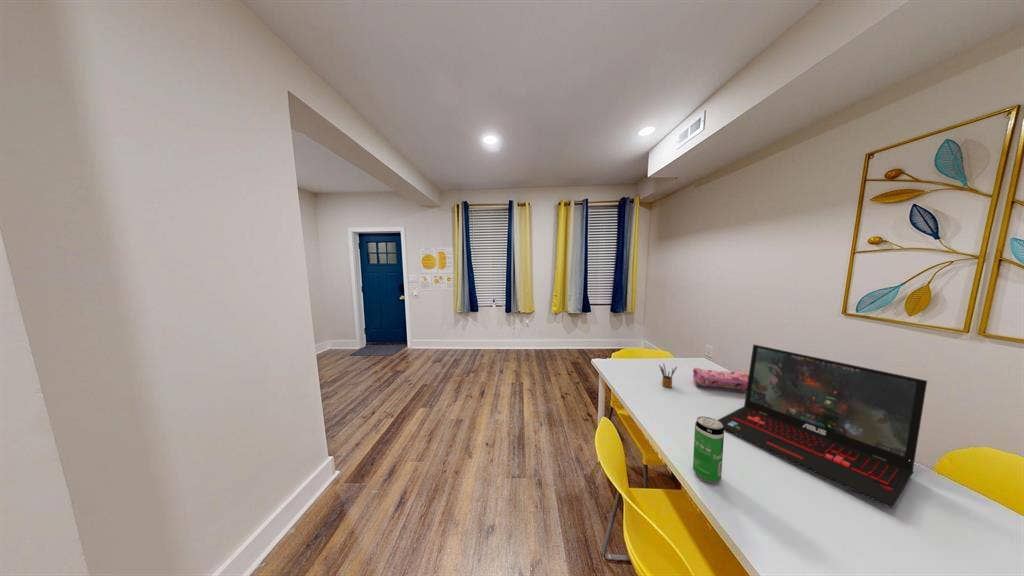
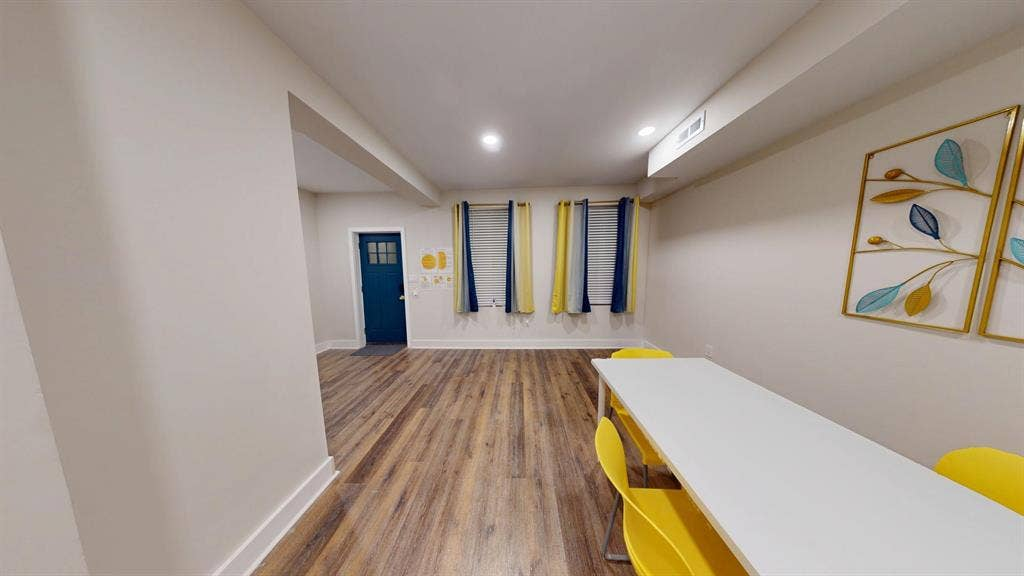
- beverage can [692,415,725,485]
- laptop [716,343,928,509]
- pencil case [692,367,749,392]
- pencil box [658,362,678,388]
